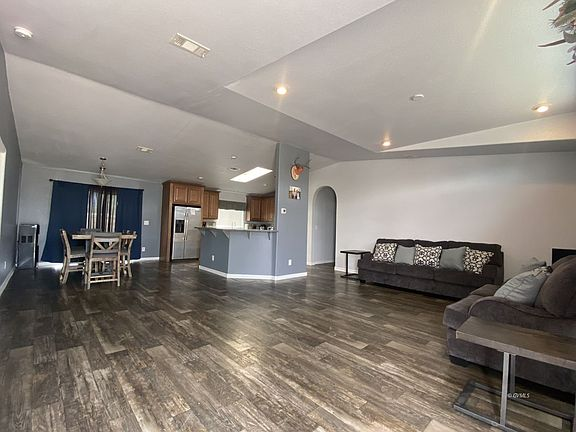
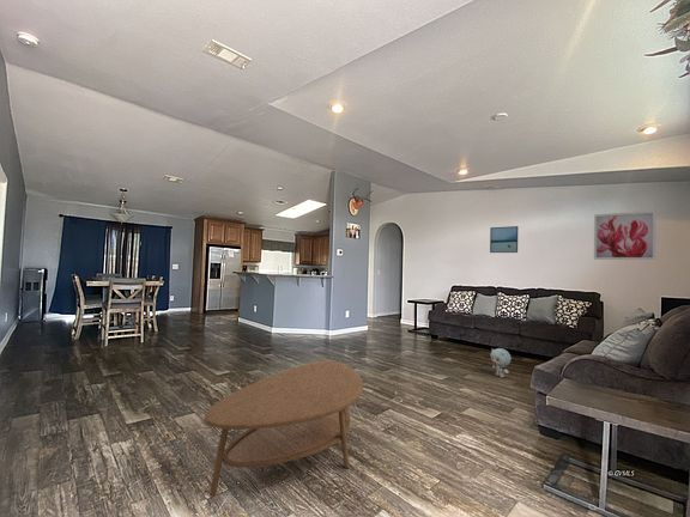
+ coffee table [204,360,364,497]
+ wall art [593,209,658,261]
+ plush toy [490,347,513,378]
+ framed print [489,225,519,254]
